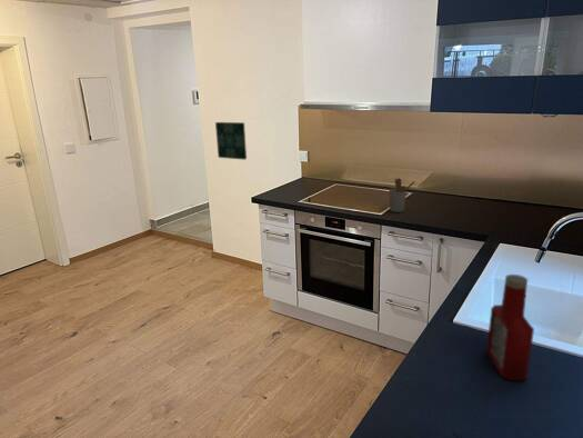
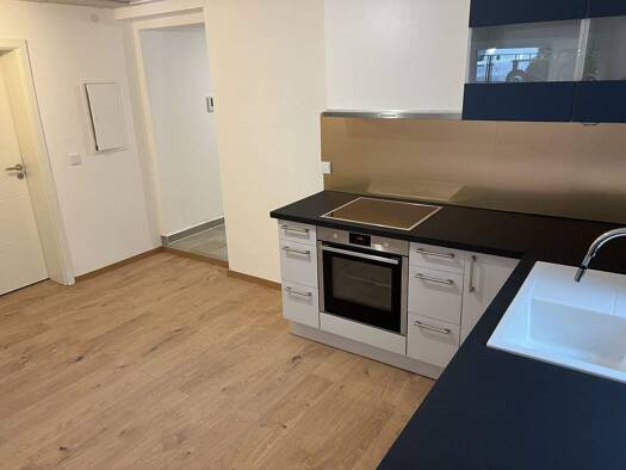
- wall art [214,121,248,161]
- utensil holder [388,178,415,213]
- soap bottle [485,273,535,381]
